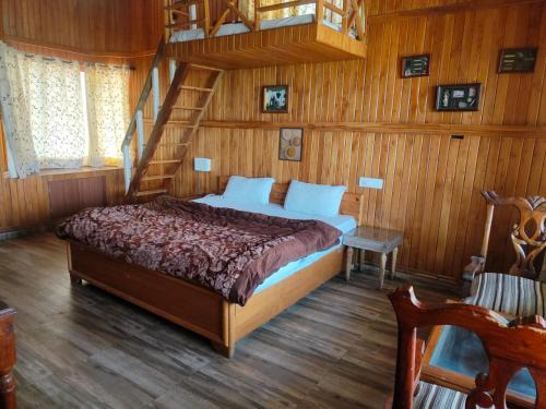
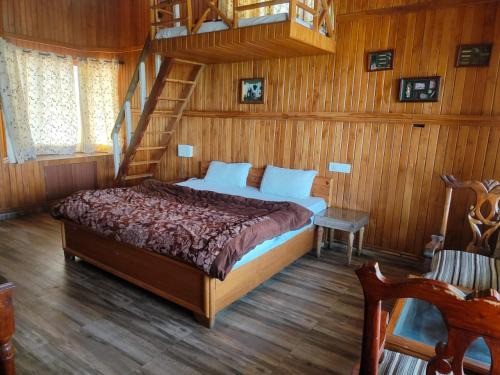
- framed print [277,127,305,163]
